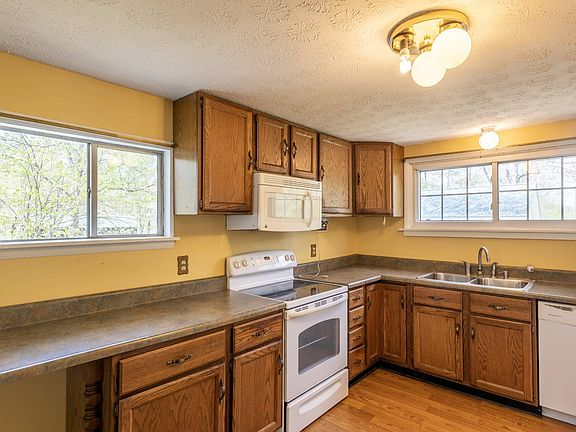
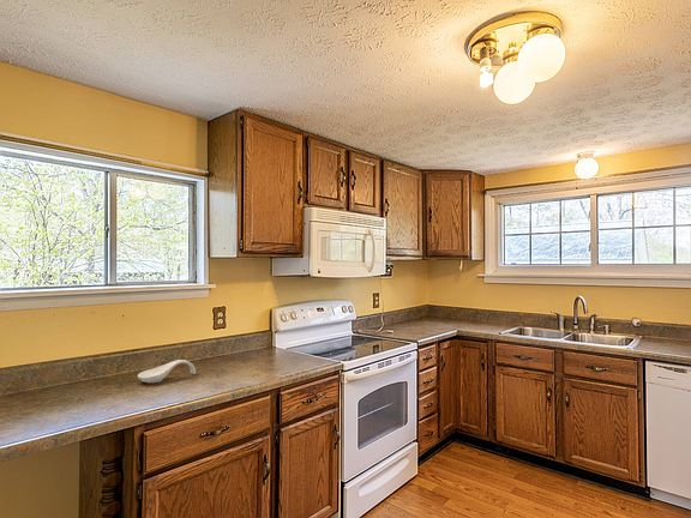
+ spoon rest [137,359,197,384]
